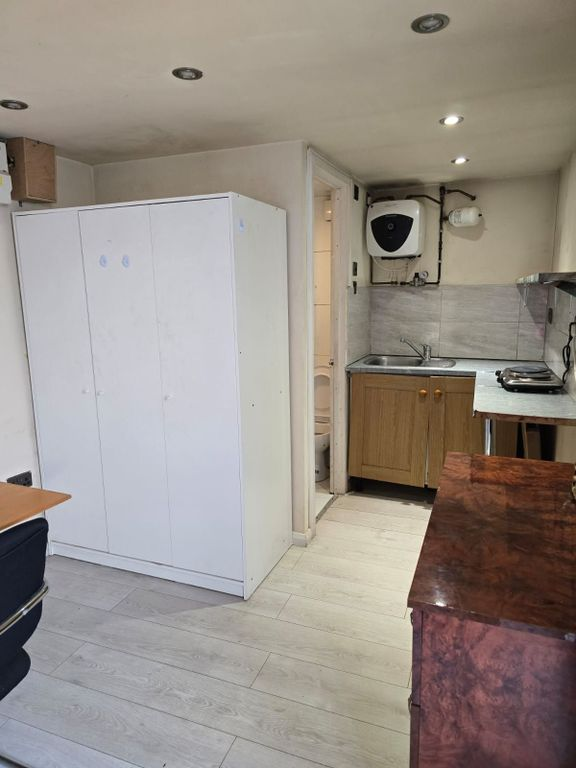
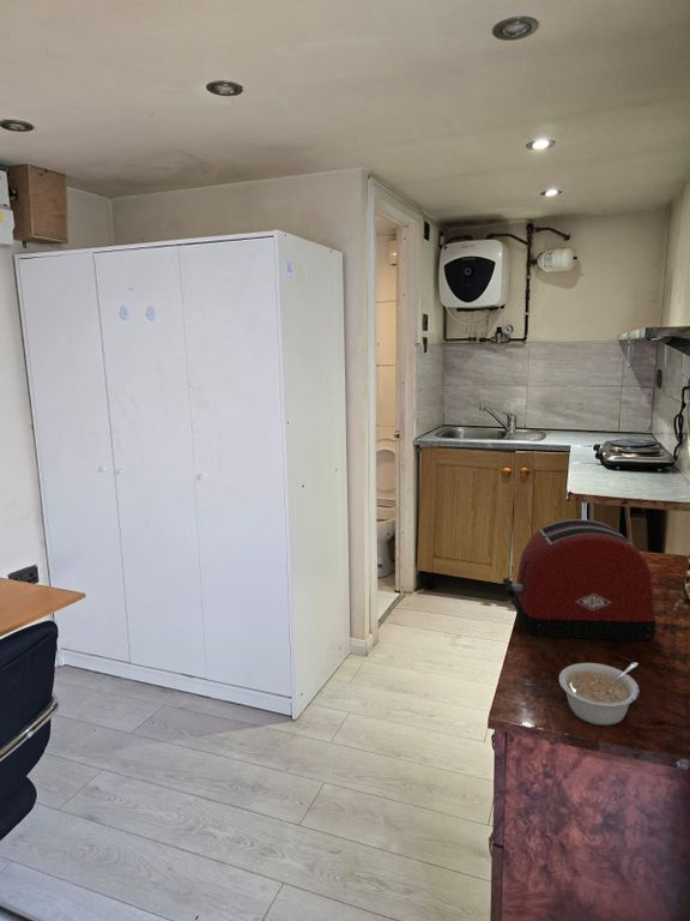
+ legume [558,661,641,727]
+ toaster [502,518,658,642]
